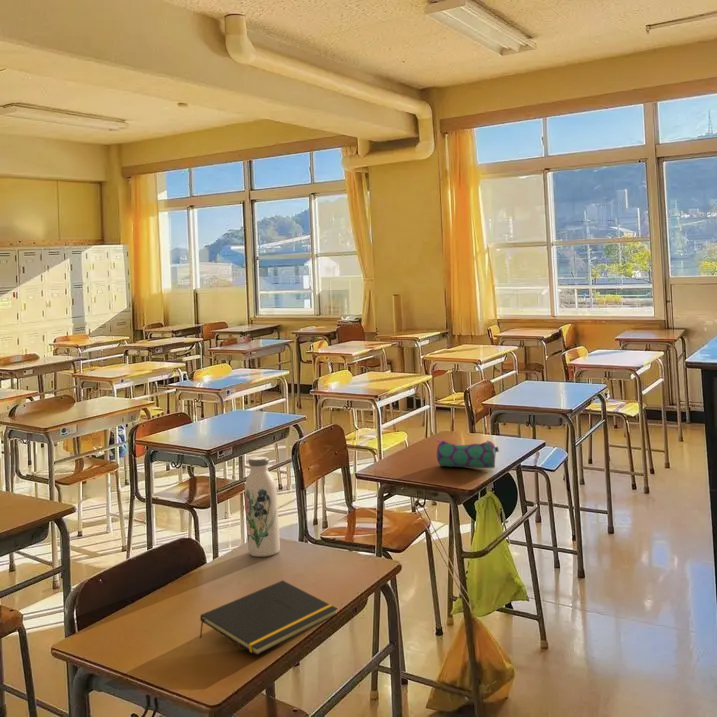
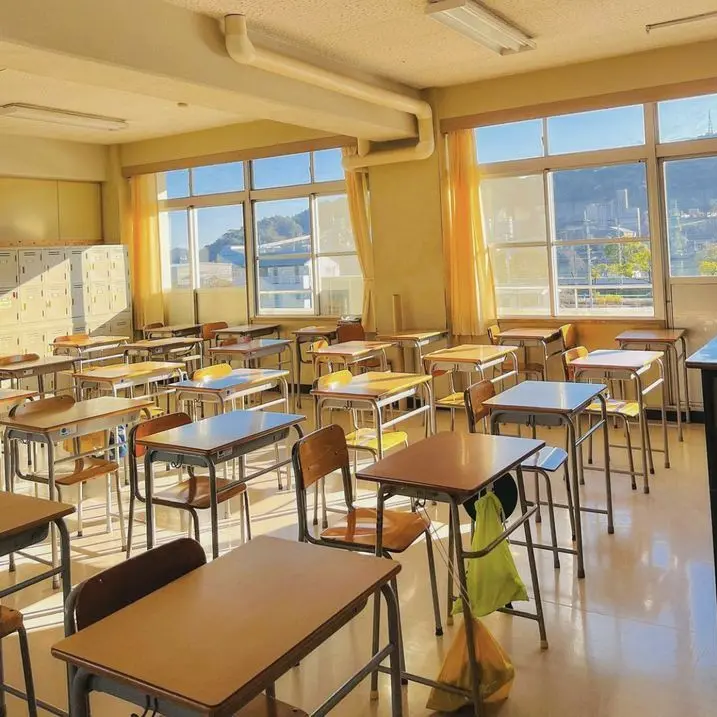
- pencil case [436,438,500,469]
- notepad [199,579,339,656]
- water bottle [244,456,281,557]
